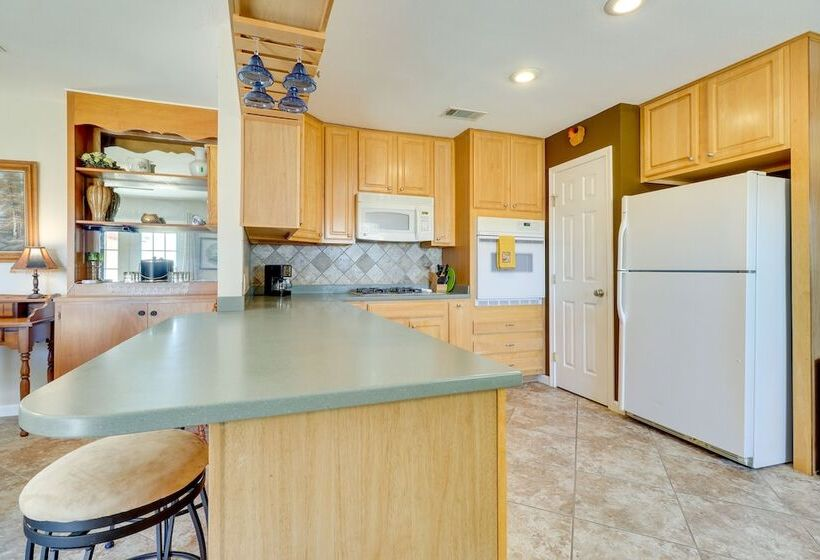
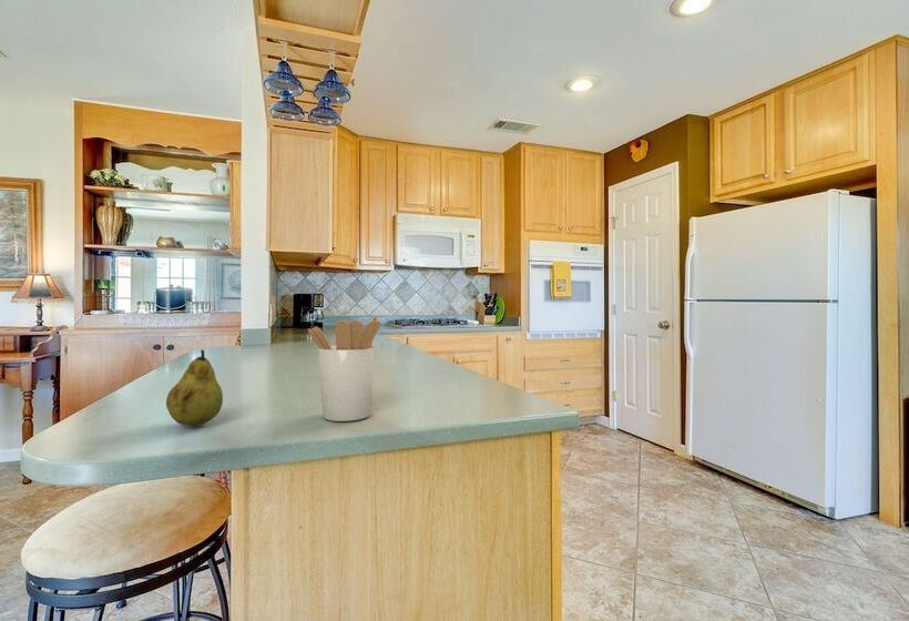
+ fruit [165,349,224,427]
+ utensil holder [307,313,381,423]
